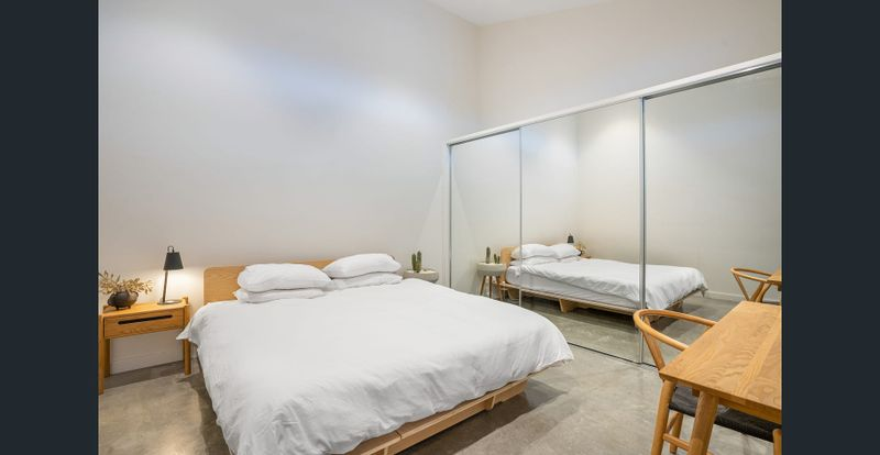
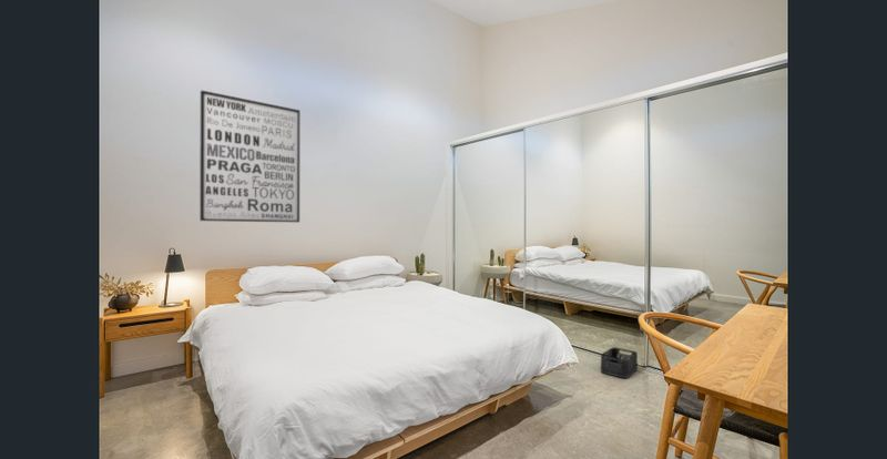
+ wall art [198,89,300,223]
+ storage bin [600,346,639,379]
